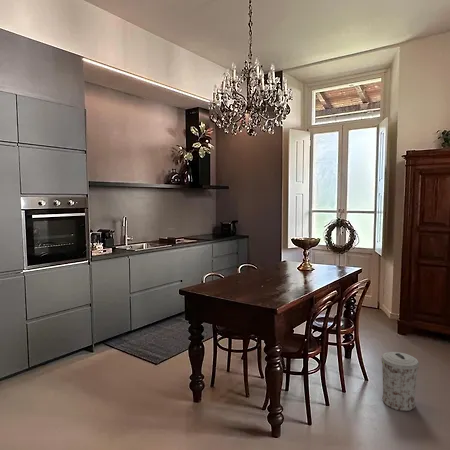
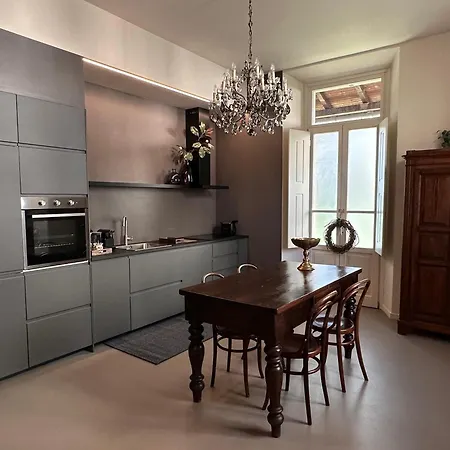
- trash can [380,351,420,412]
